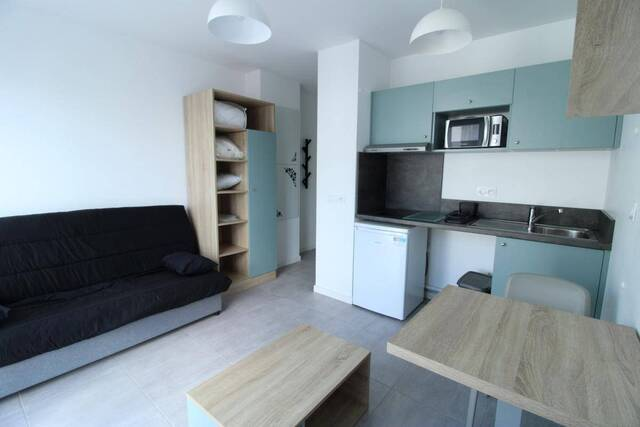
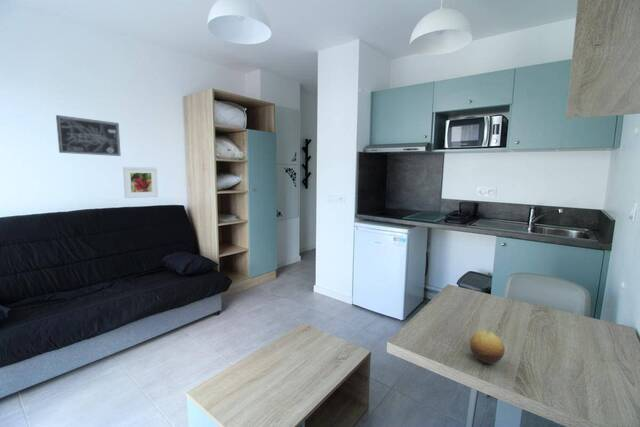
+ wall art [55,114,122,157]
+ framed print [122,166,159,199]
+ fruit [469,330,506,365]
